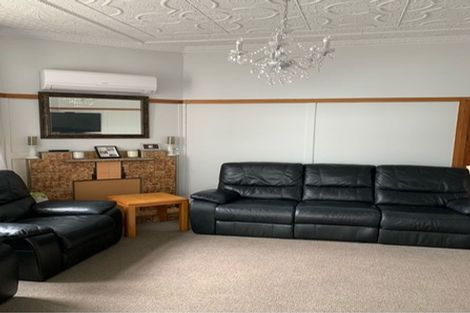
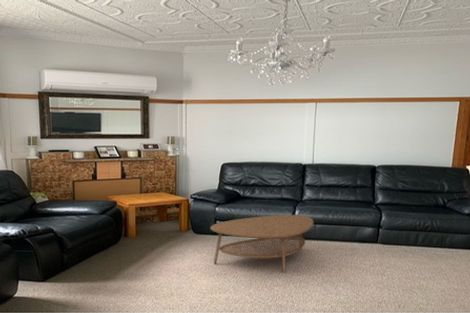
+ coffee table [209,214,314,274]
